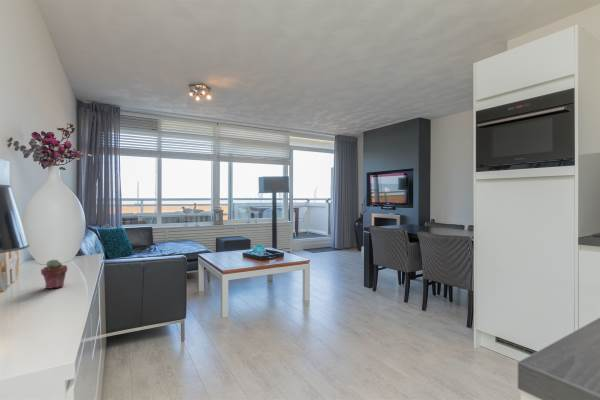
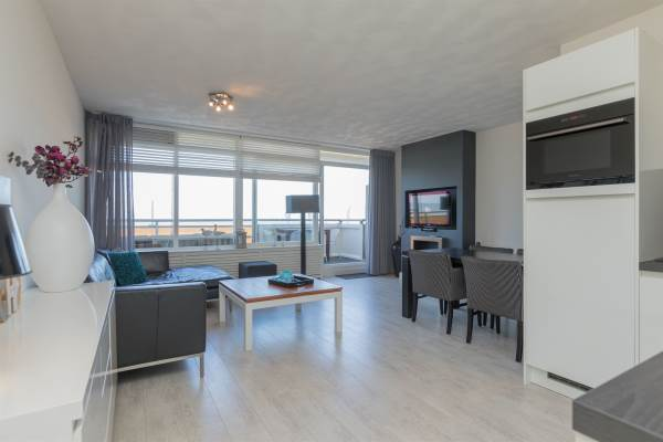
- potted succulent [40,259,68,290]
